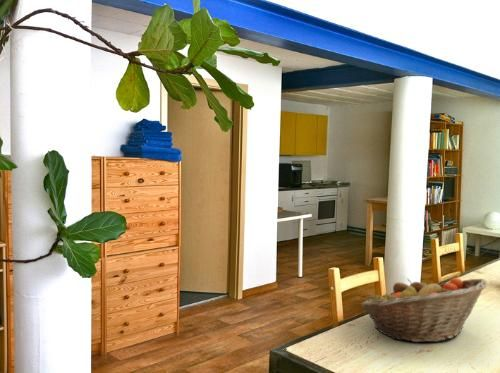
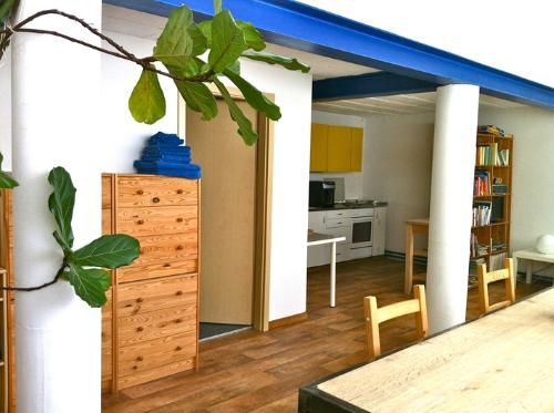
- fruit basket [360,277,488,343]
